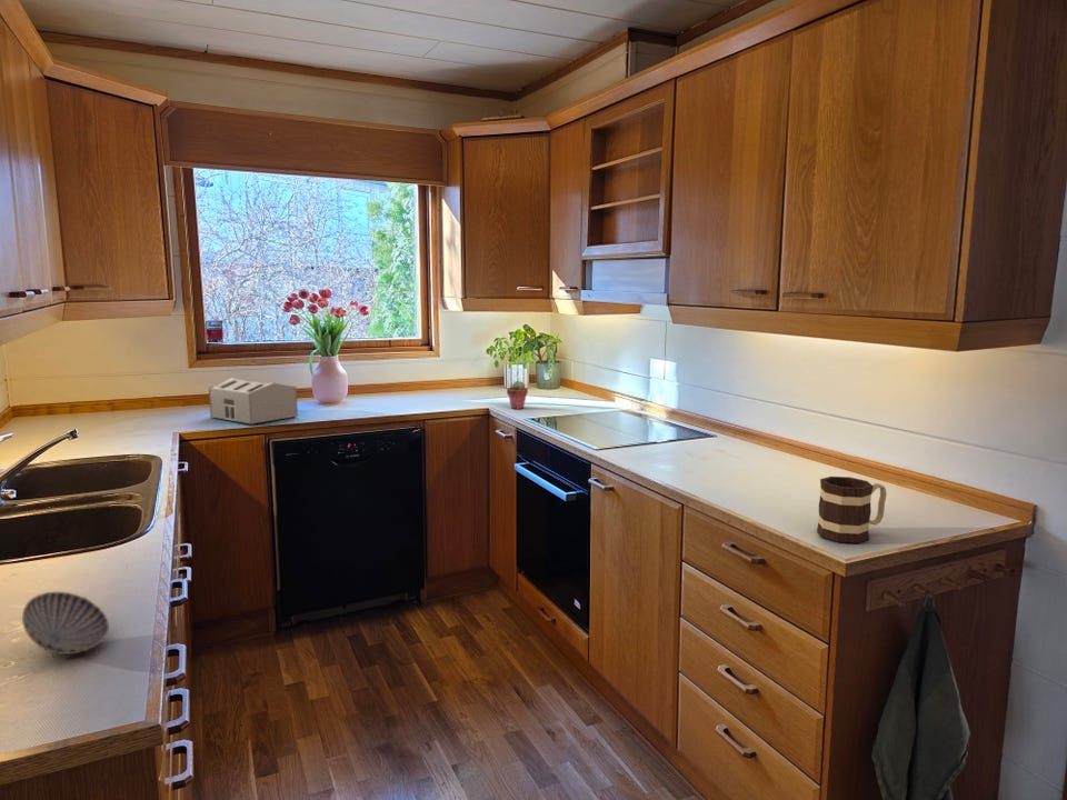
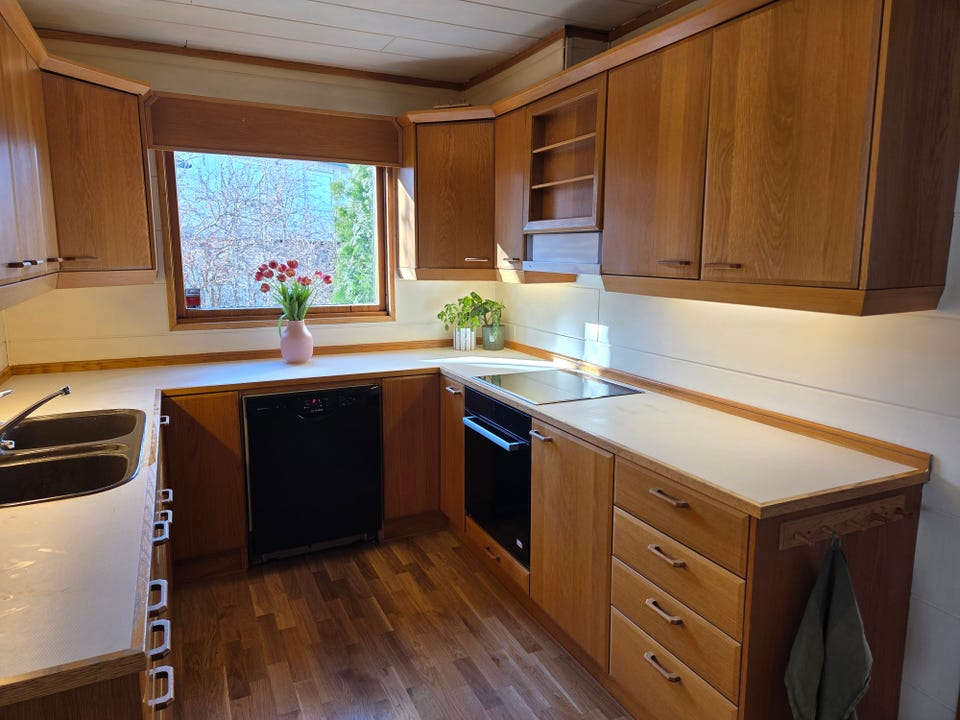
- toaster [208,377,299,426]
- mug [816,476,888,544]
- potted succulent [506,380,529,410]
- bowl [21,590,110,659]
